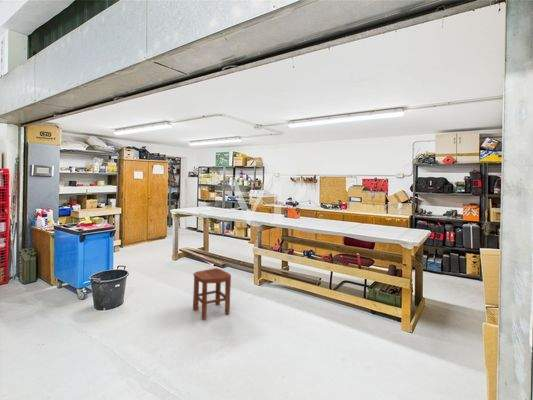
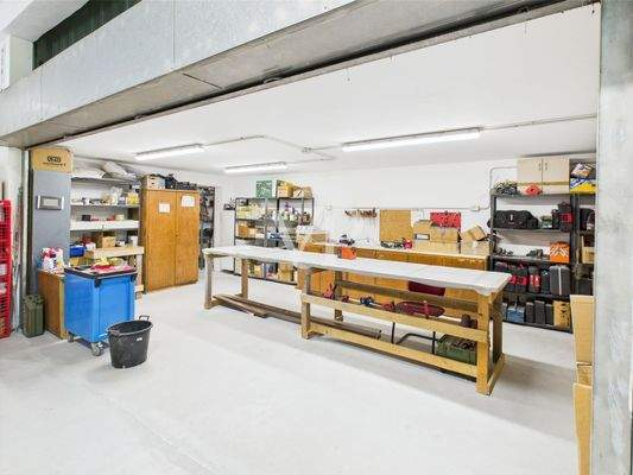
- stool [192,267,232,320]
